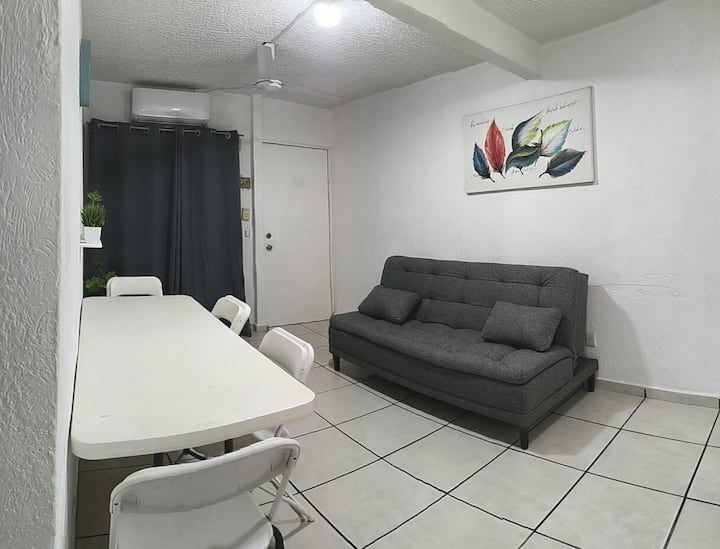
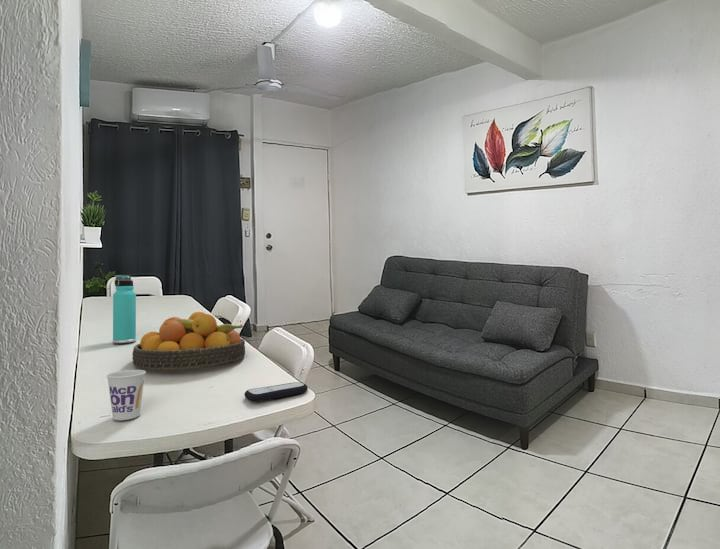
+ cup [106,369,147,421]
+ remote control [243,381,309,403]
+ fruit bowl [131,311,246,371]
+ thermos bottle [112,274,137,344]
